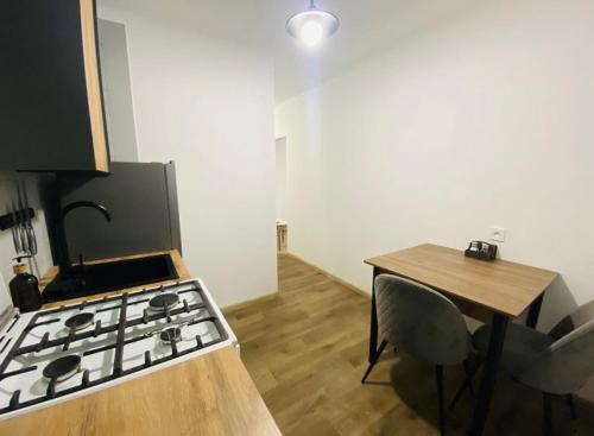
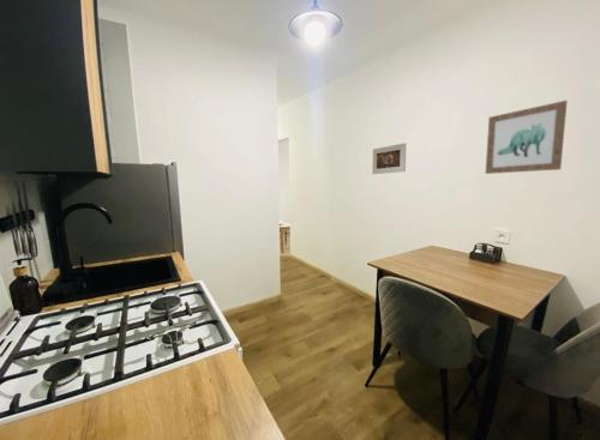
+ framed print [371,143,407,175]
+ wall art [485,100,569,175]
